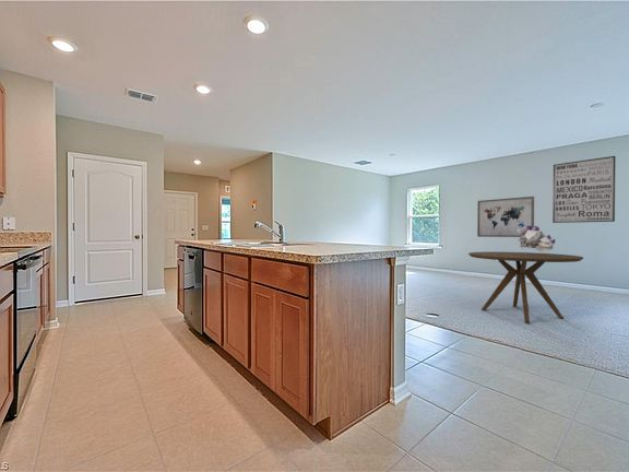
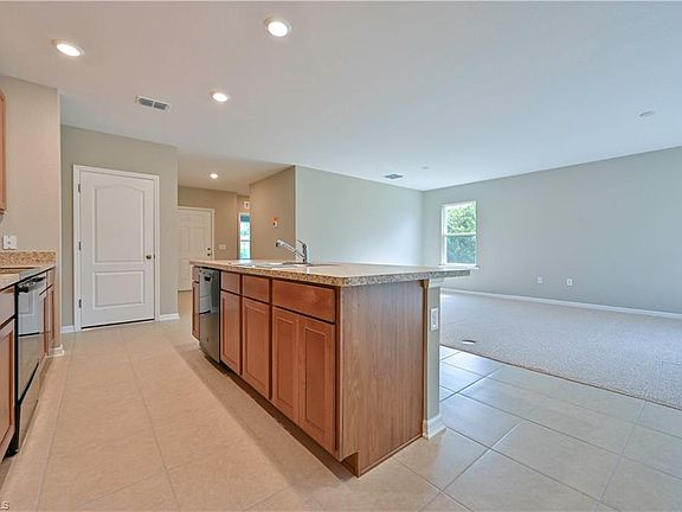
- wall art [476,196,535,238]
- dining table [467,251,584,324]
- wall art [551,155,617,224]
- bouquet [518,225,556,253]
